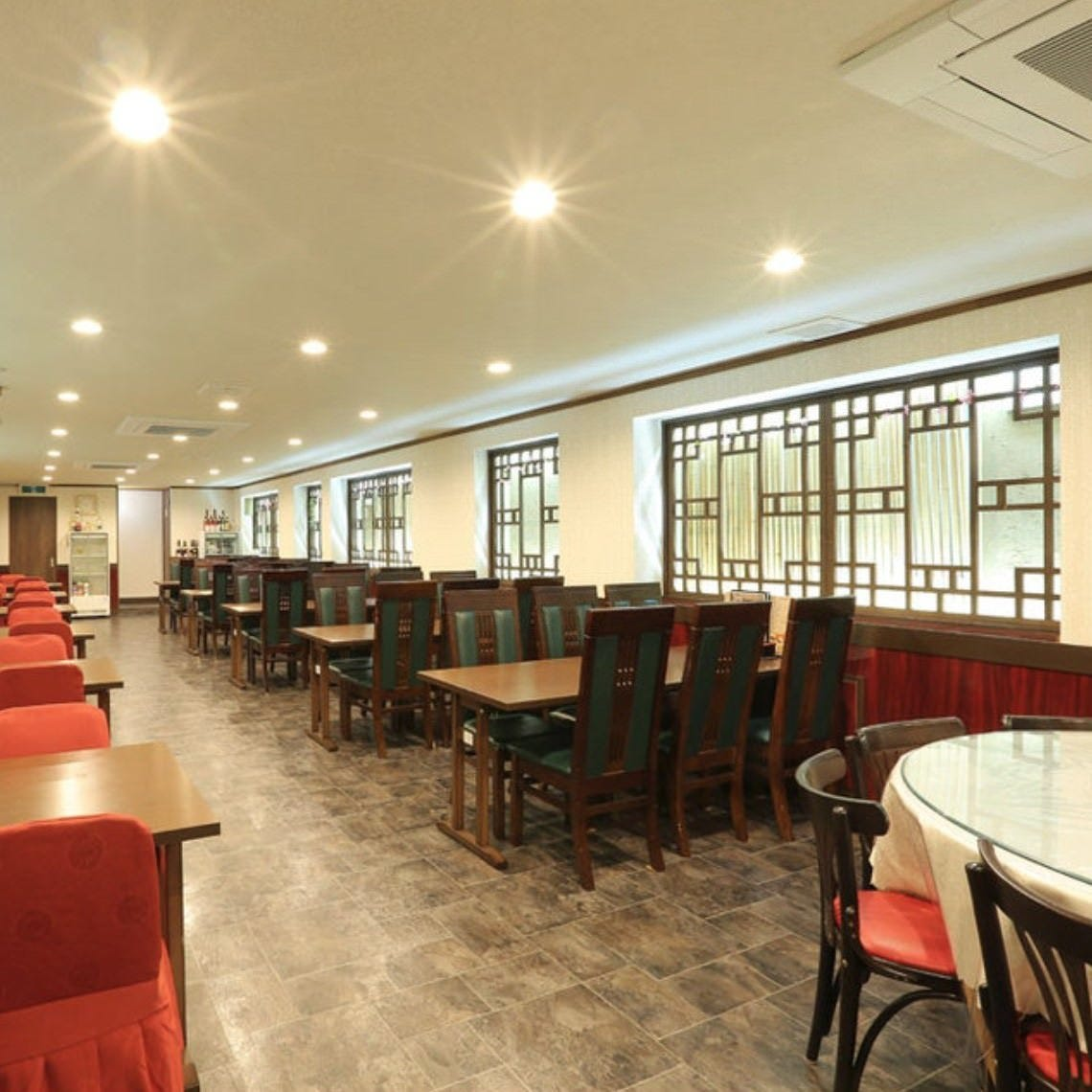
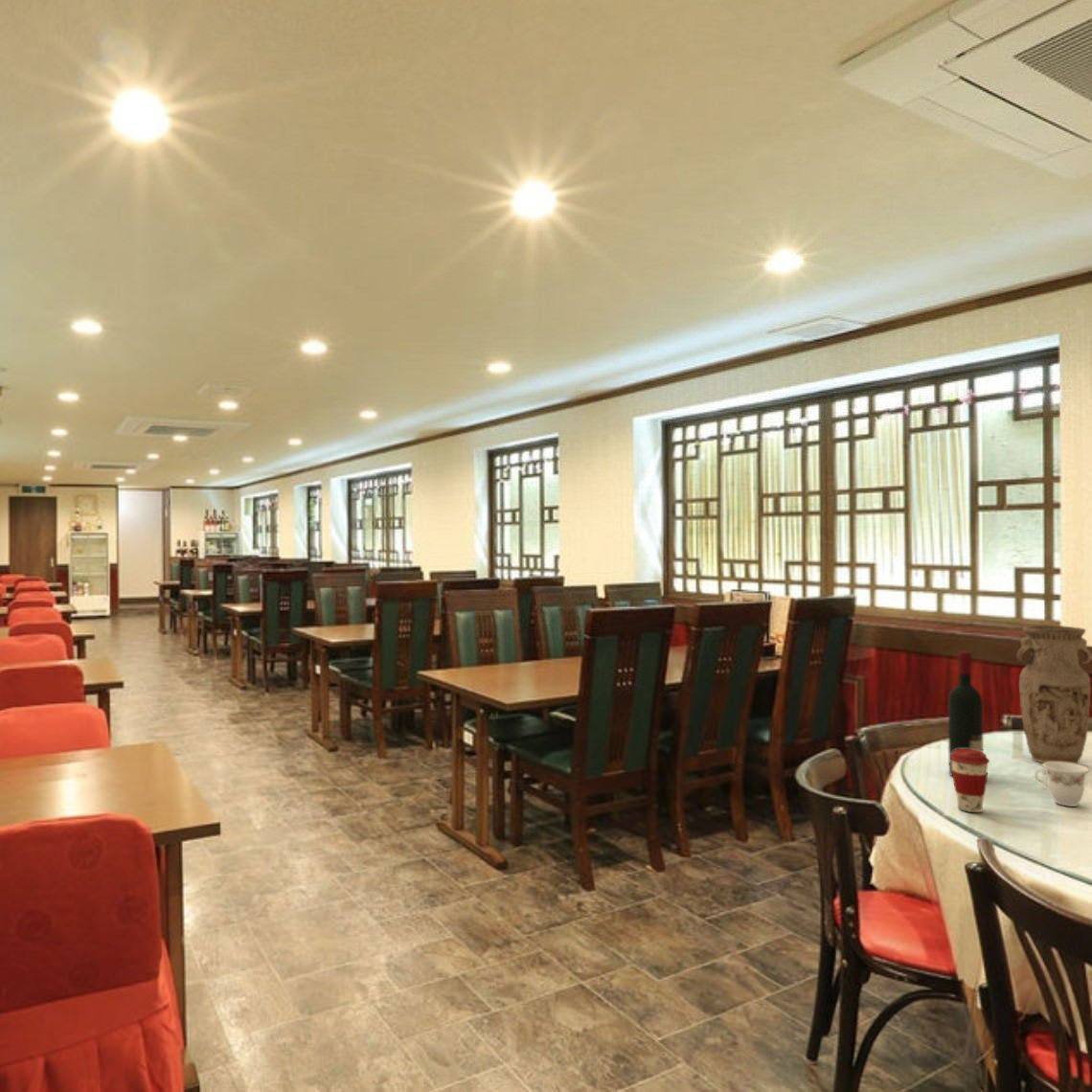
+ coffee cup [949,749,990,813]
+ teacup [1034,762,1090,808]
+ alcohol [947,650,984,778]
+ vase [1016,624,1092,764]
